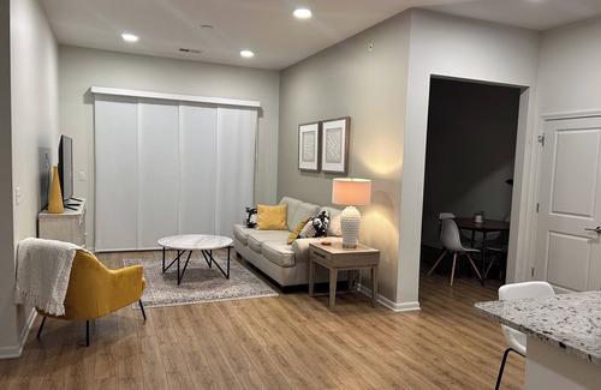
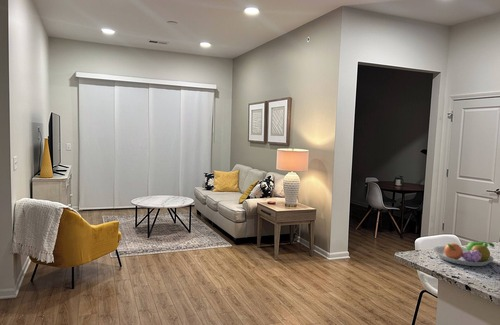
+ fruit bowl [432,241,495,267]
